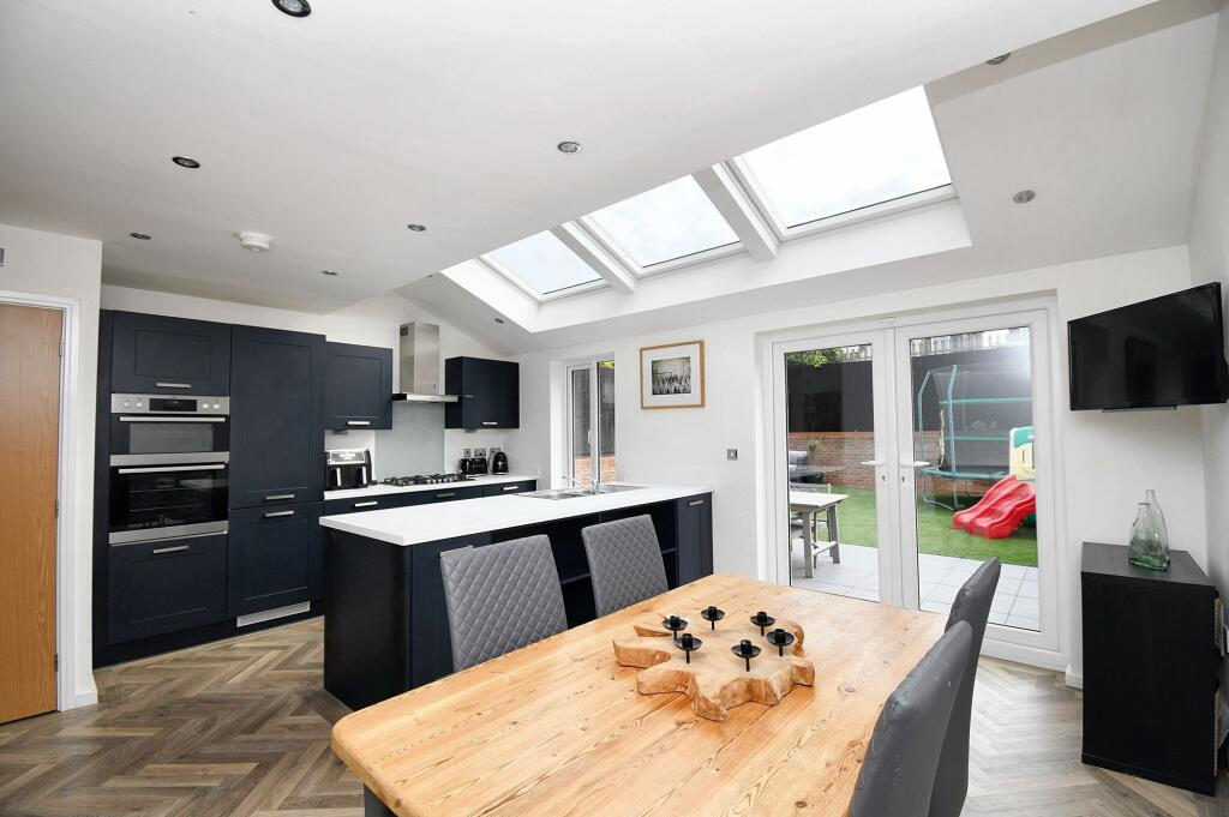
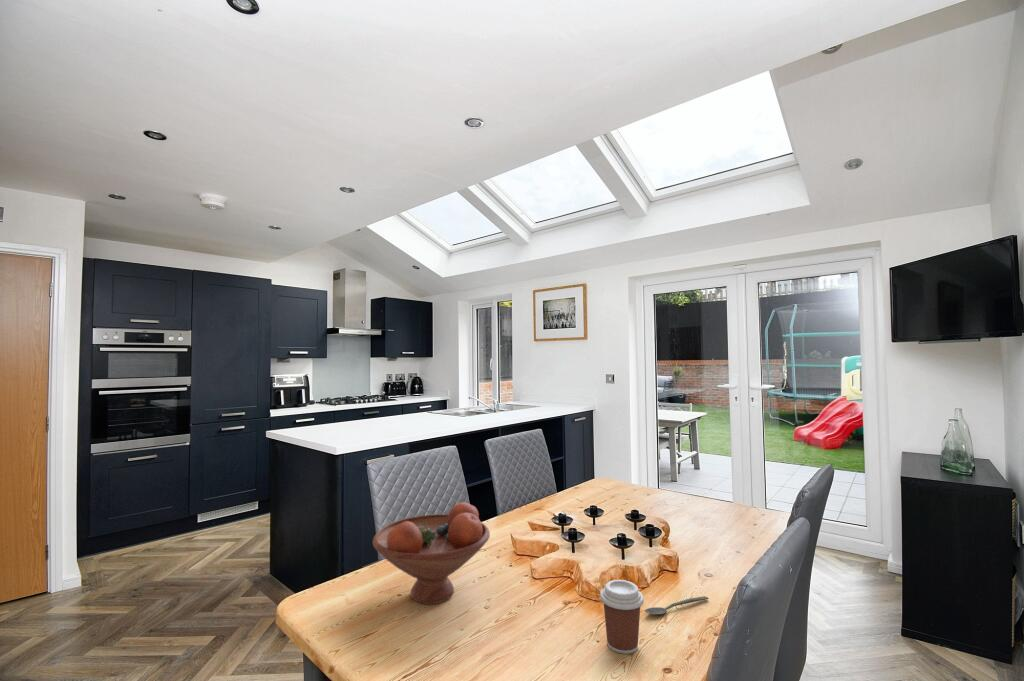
+ fruit bowl [372,501,491,605]
+ coffee cup [599,579,645,655]
+ spoon [643,595,710,616]
